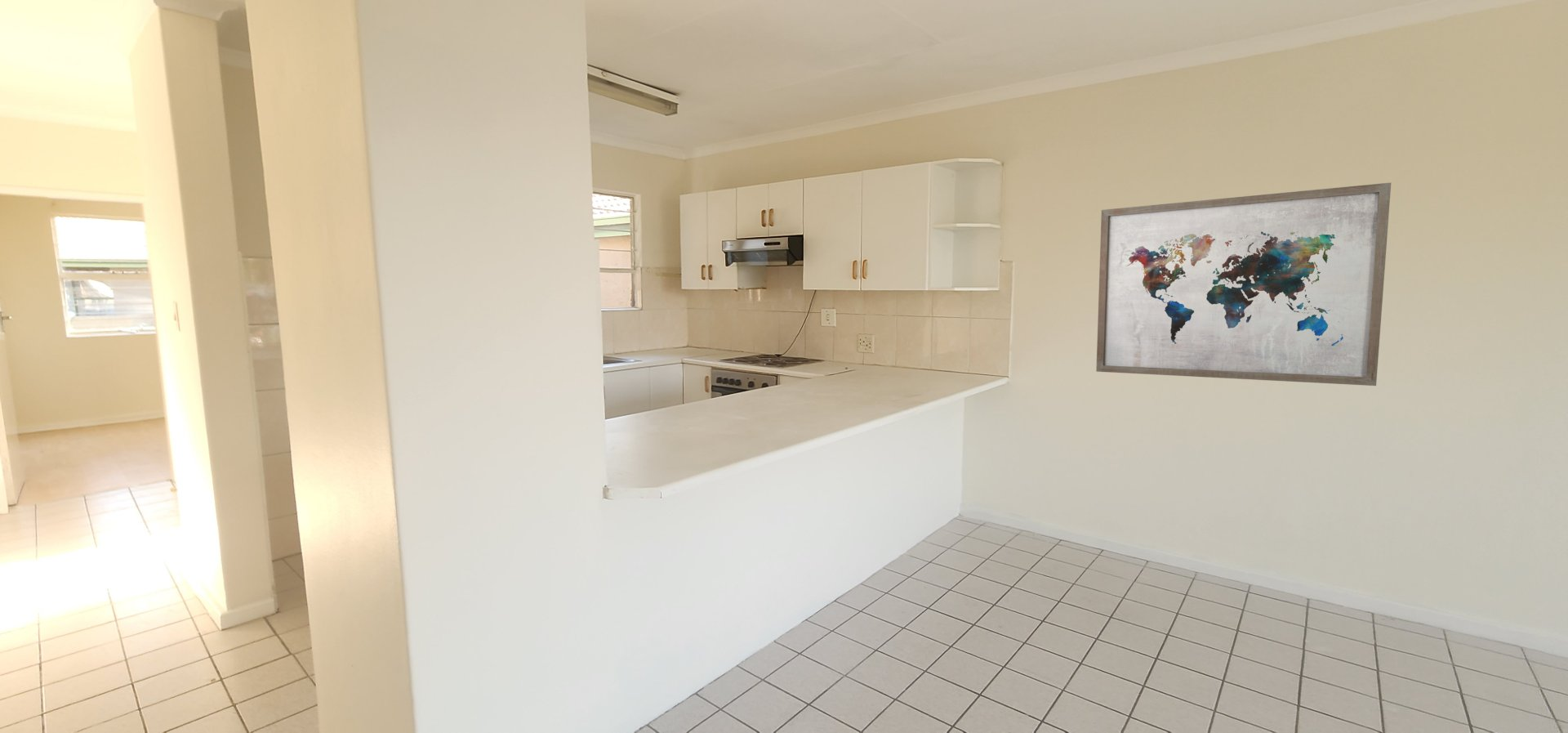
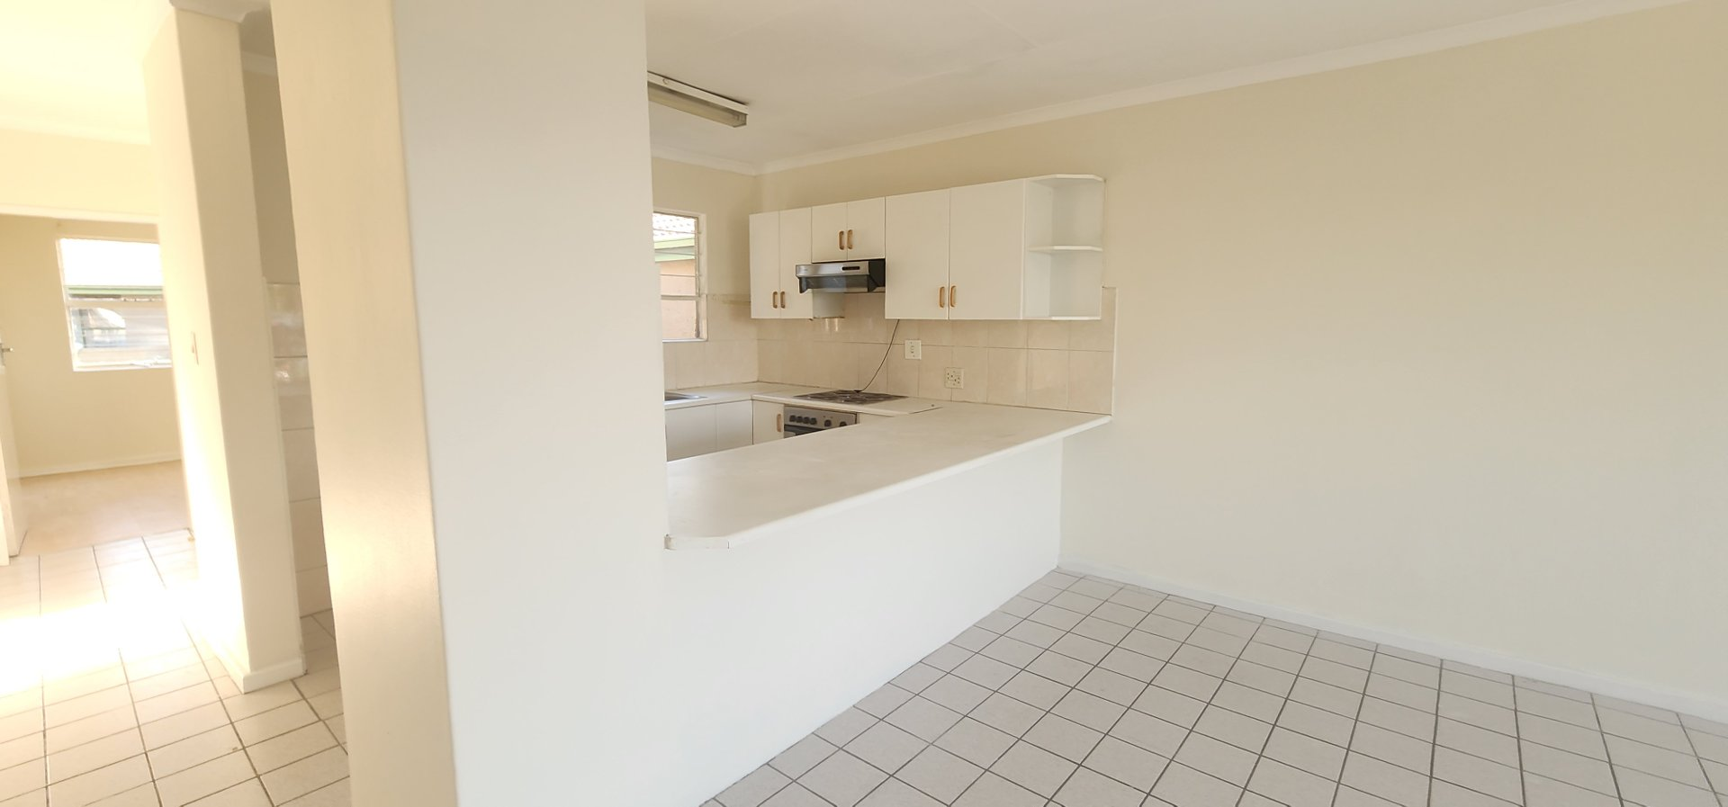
- wall art [1095,182,1392,387]
